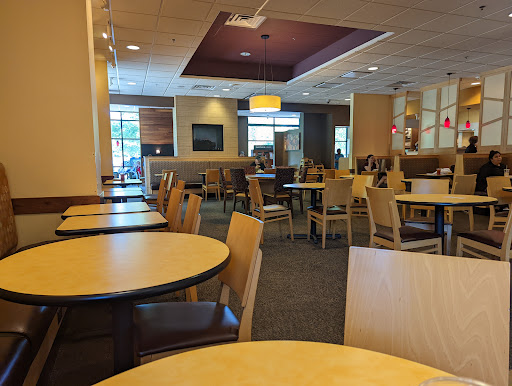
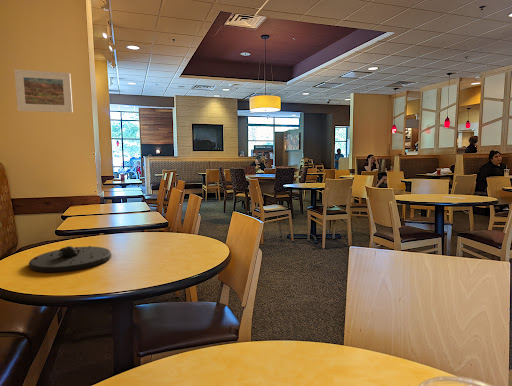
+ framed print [13,68,74,114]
+ plate [28,245,112,274]
